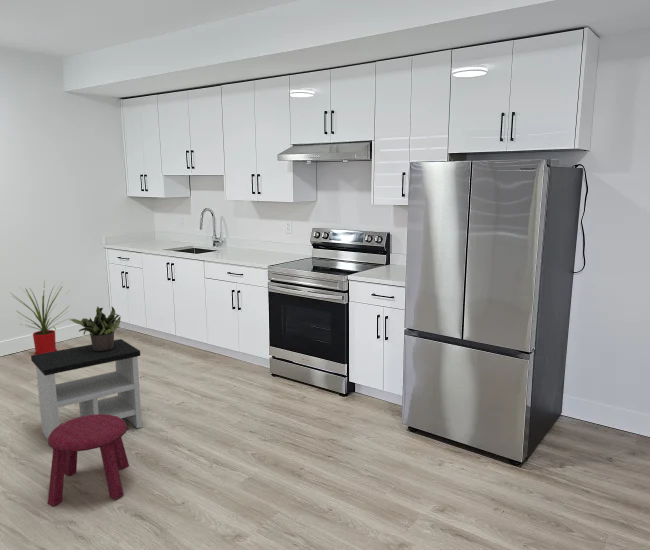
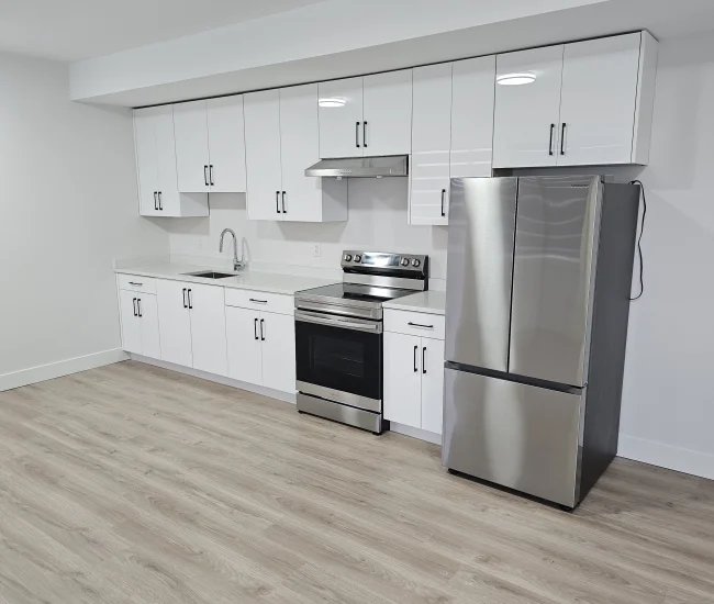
- house plant [10,279,75,355]
- side table [30,338,143,440]
- potted plant [69,305,122,351]
- stool [47,414,130,507]
